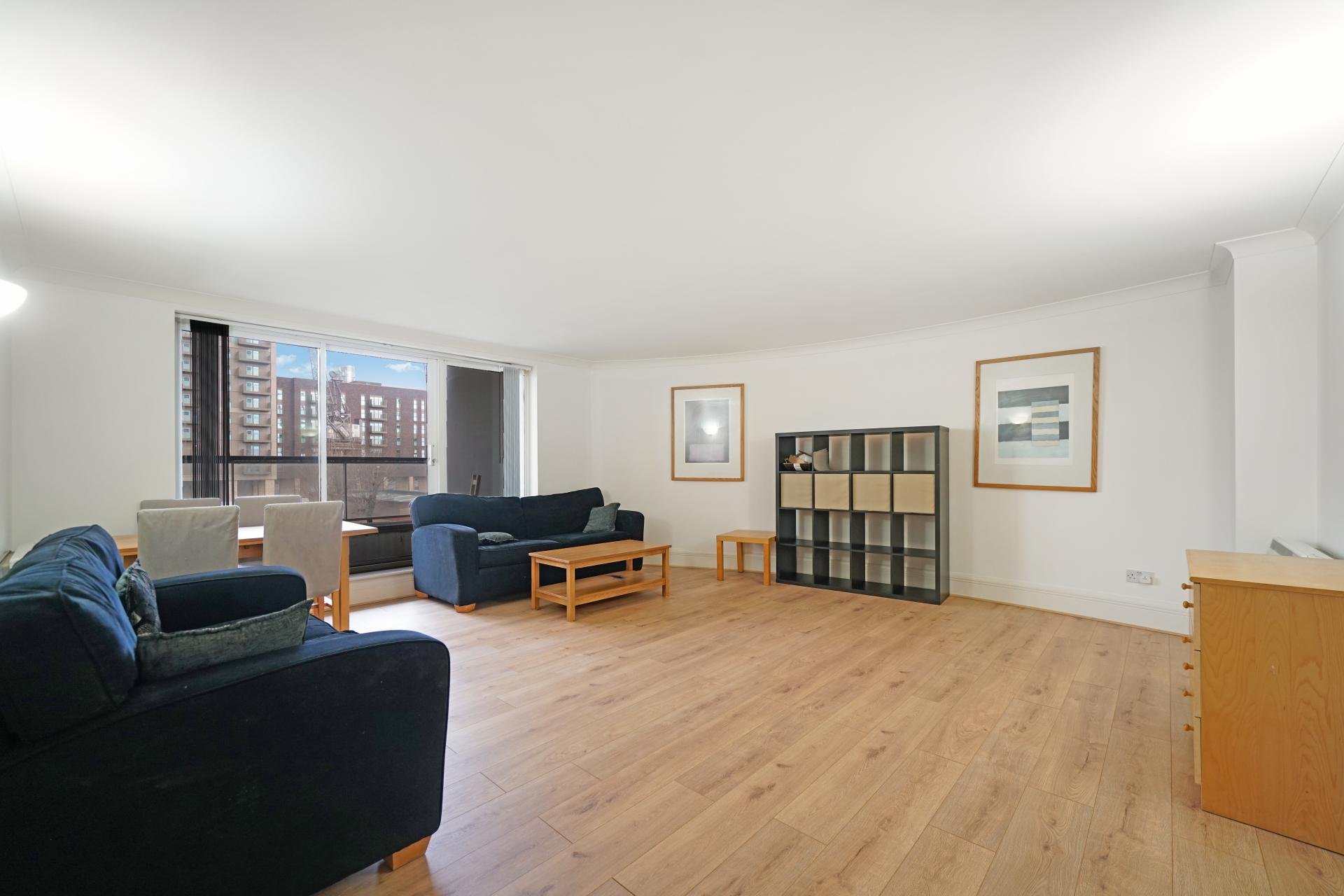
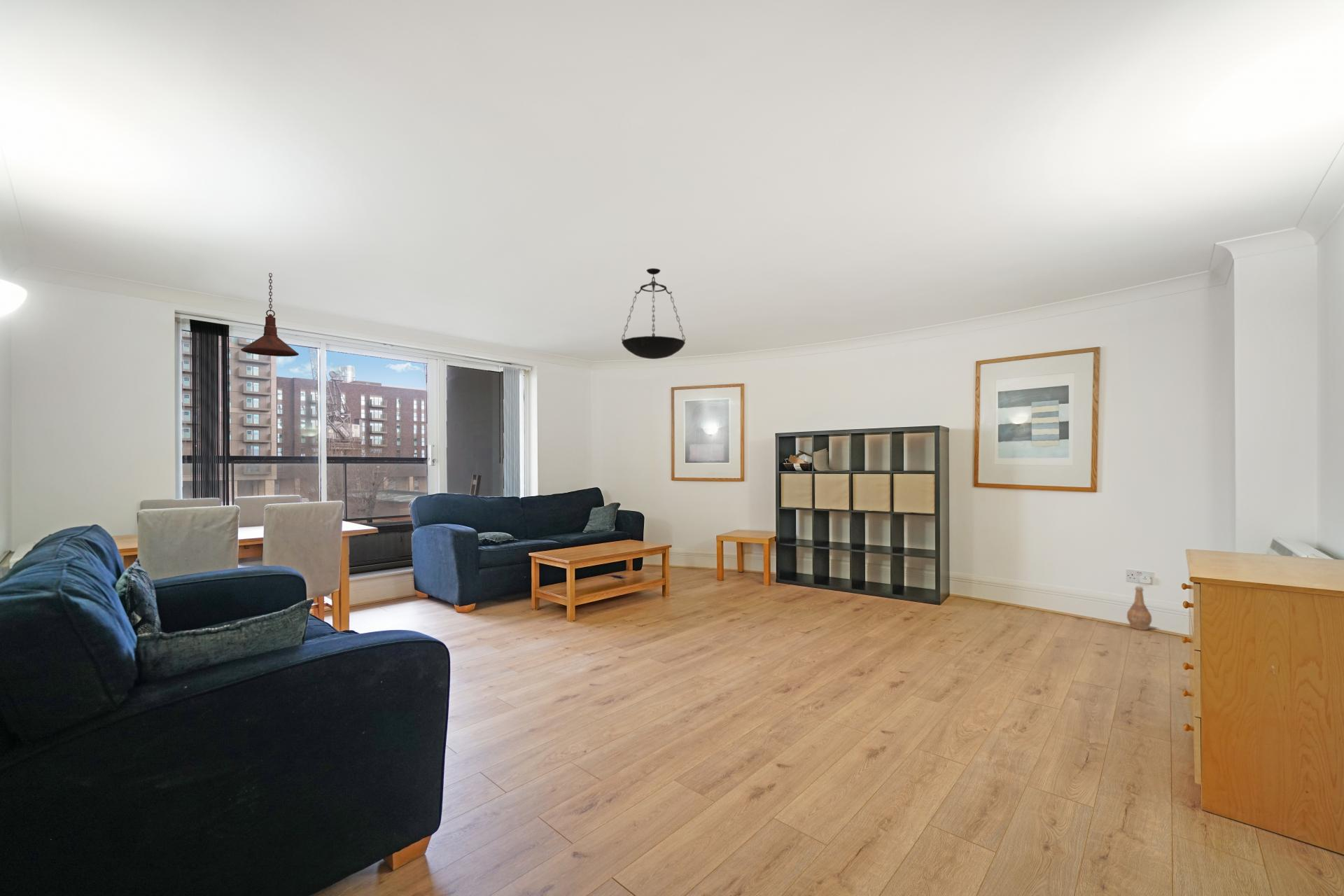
+ vase [1126,585,1153,631]
+ pendant lamp [621,267,687,360]
+ pendant light [240,272,300,357]
